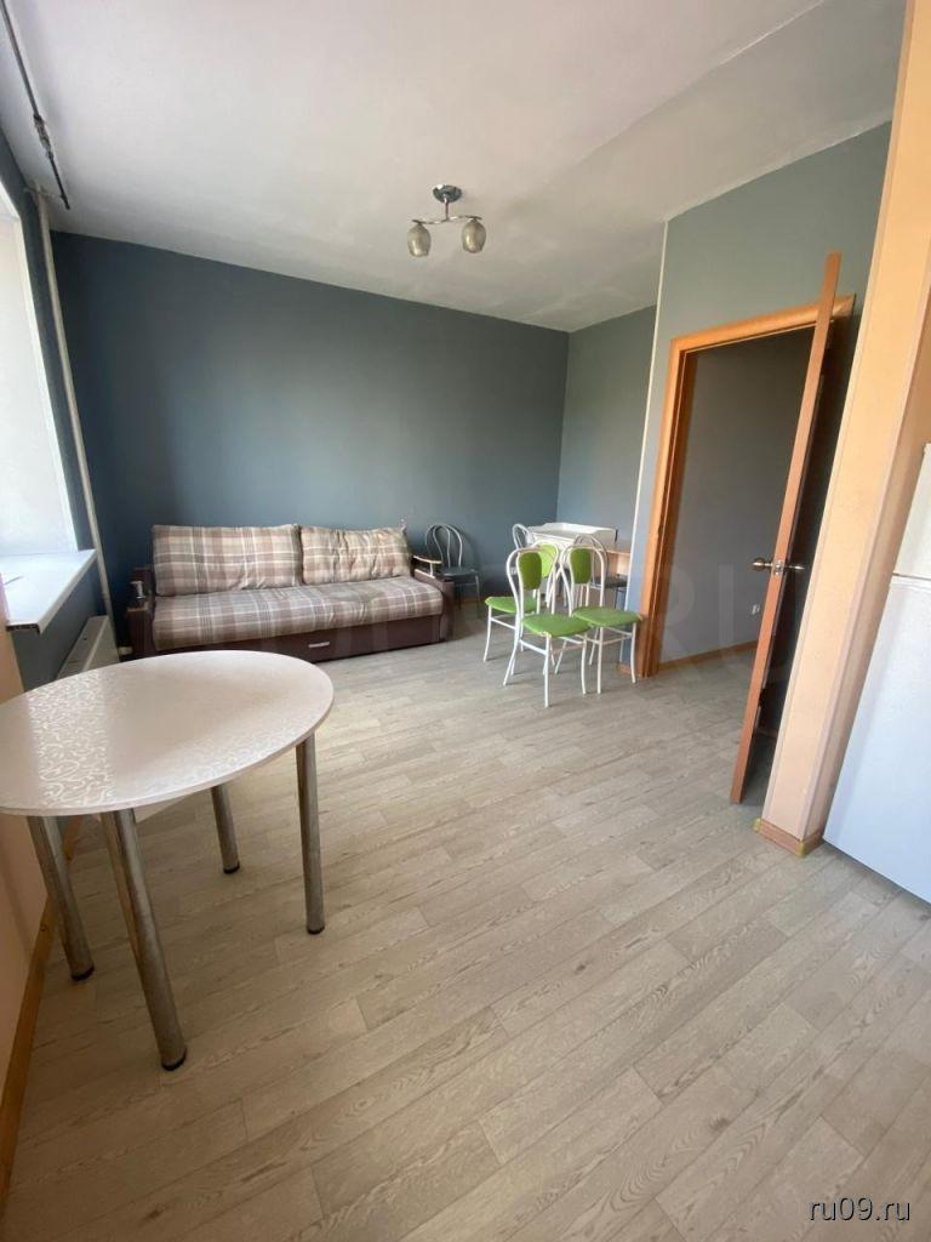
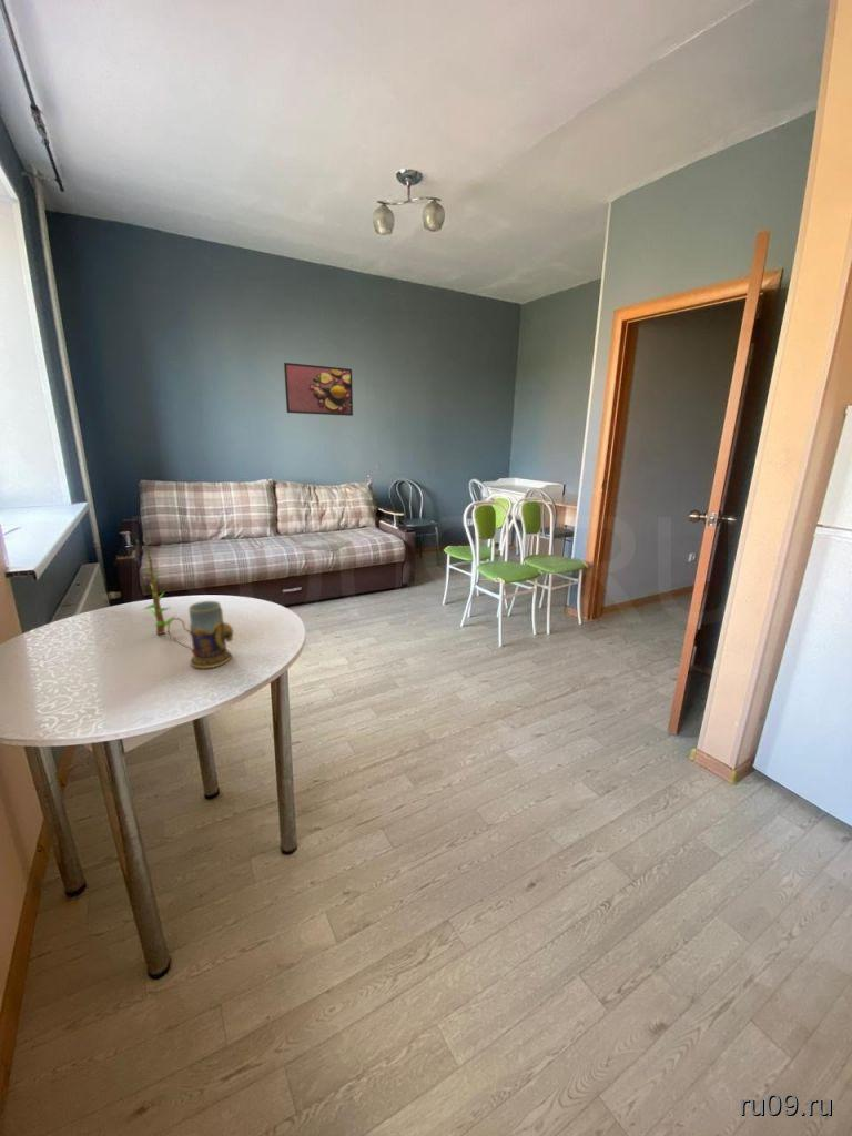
+ plant [142,526,178,636]
+ mug [166,600,235,669]
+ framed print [283,362,354,417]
